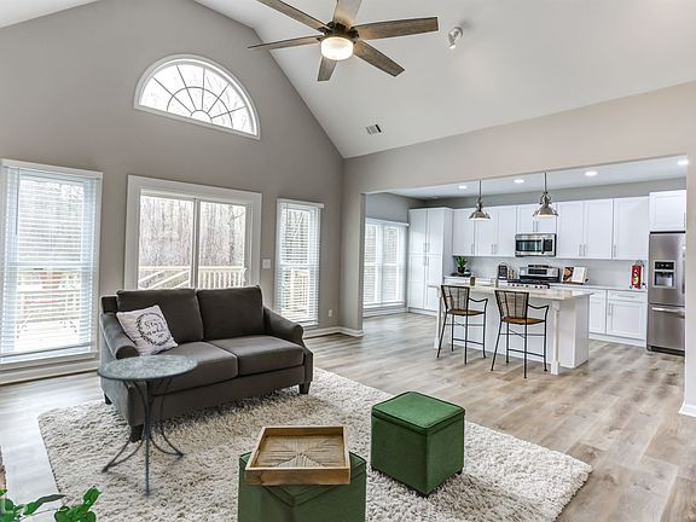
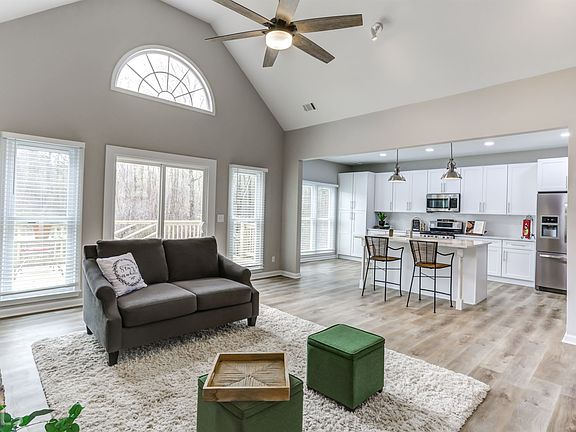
- side table [95,354,199,497]
